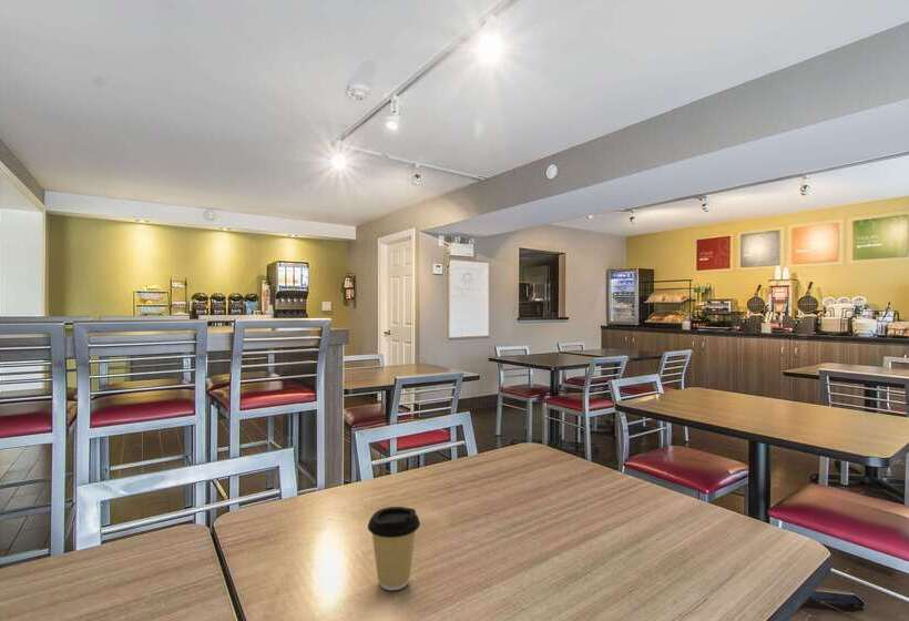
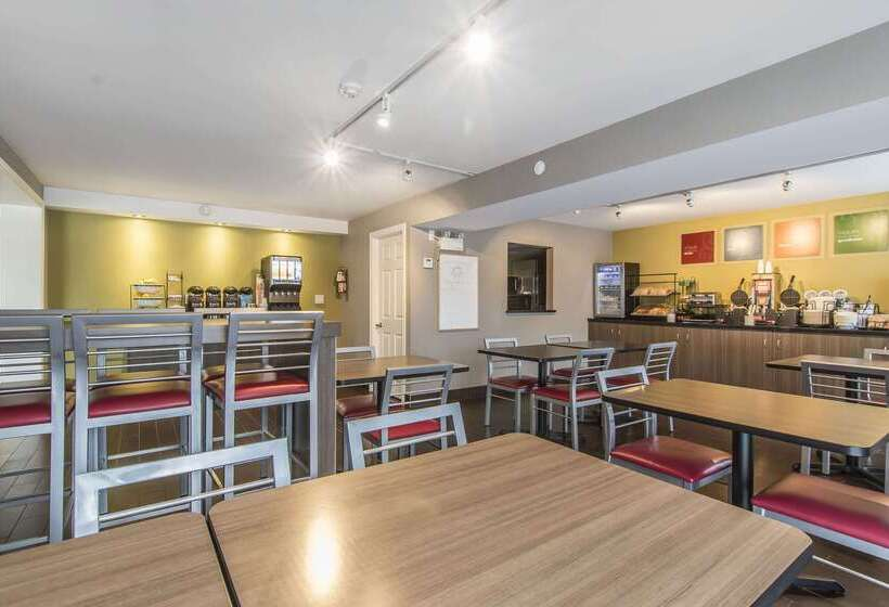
- coffee cup [367,506,421,591]
